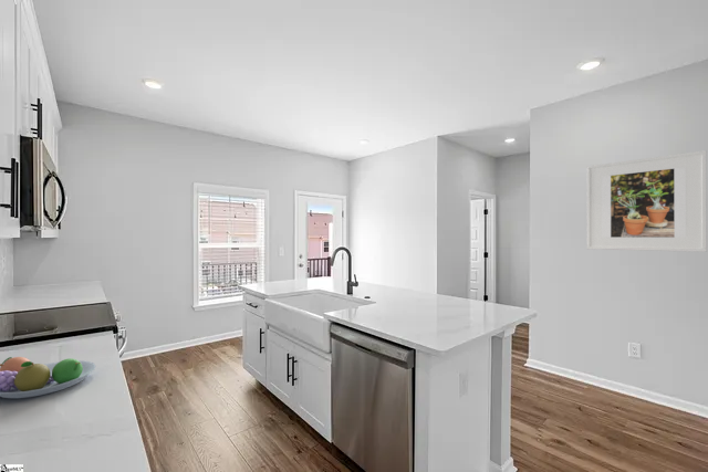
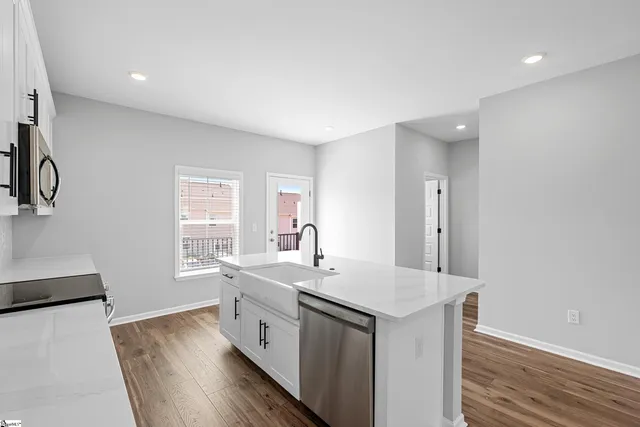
- fruit bowl [0,356,96,399]
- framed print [586,149,708,253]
